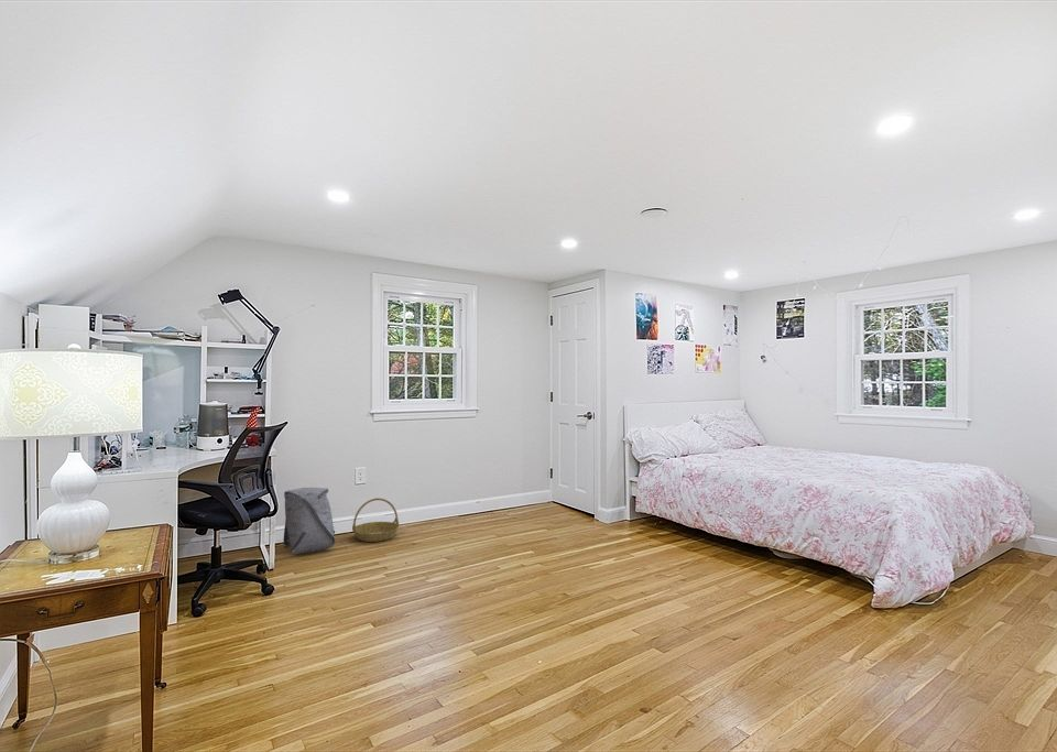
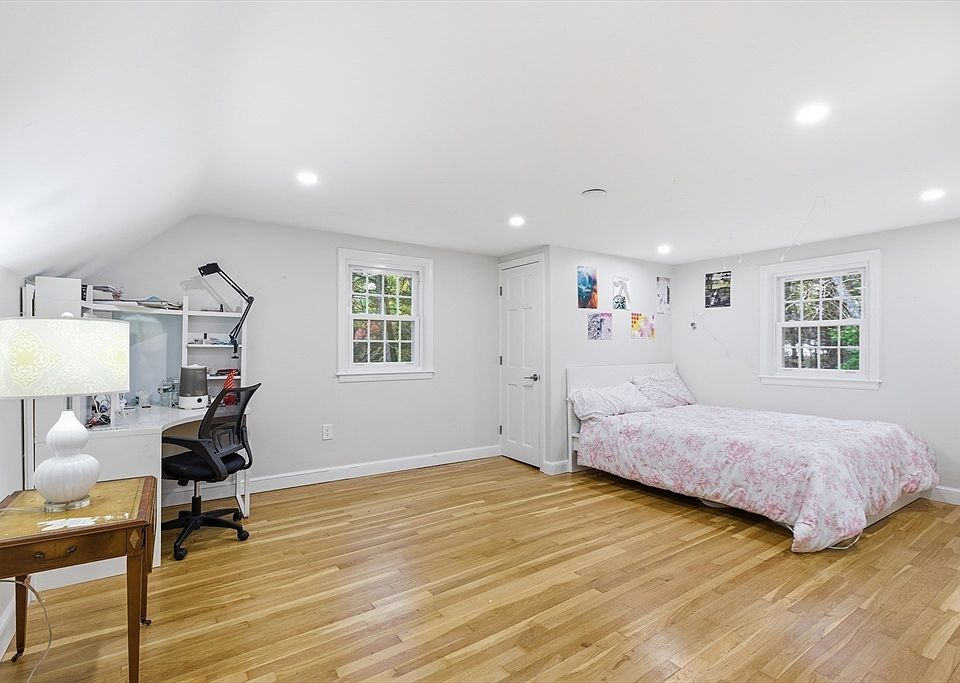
- basket [351,498,400,543]
- backpack [282,487,336,555]
